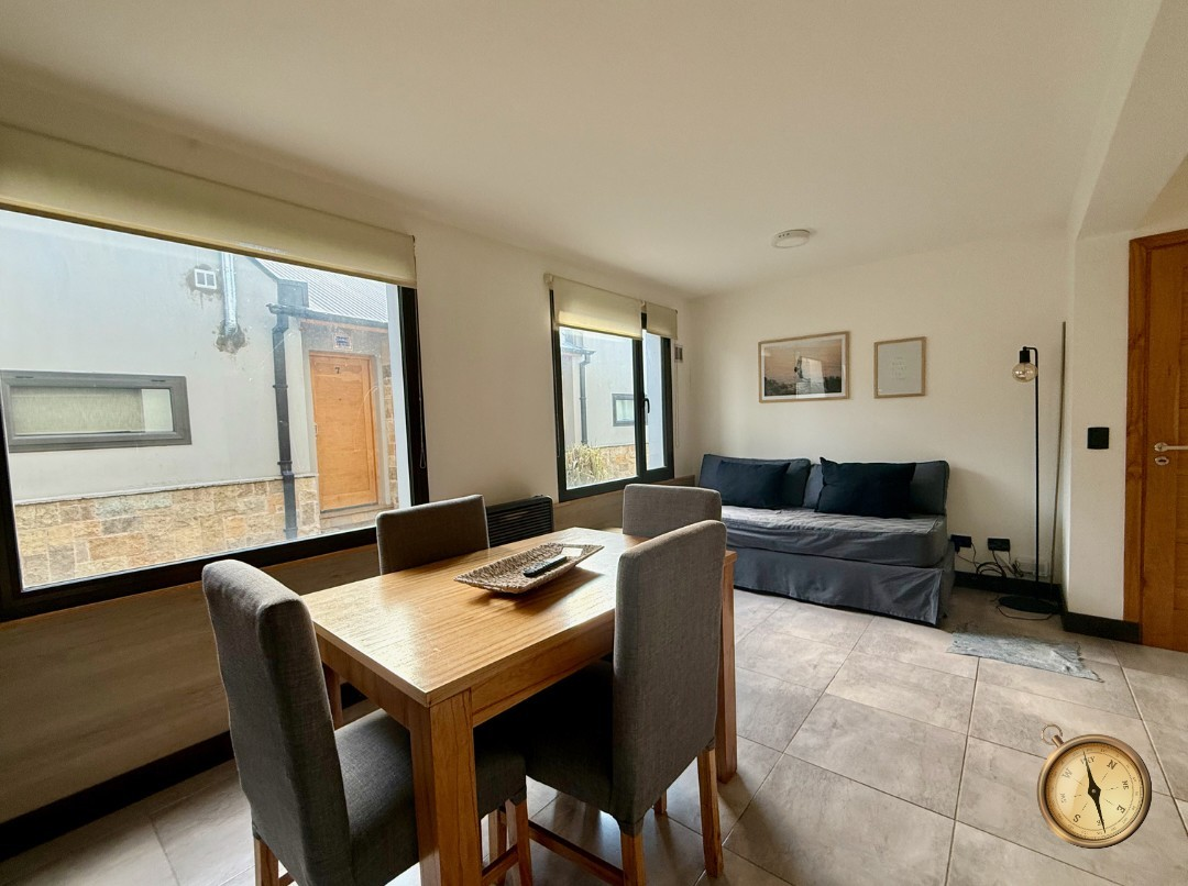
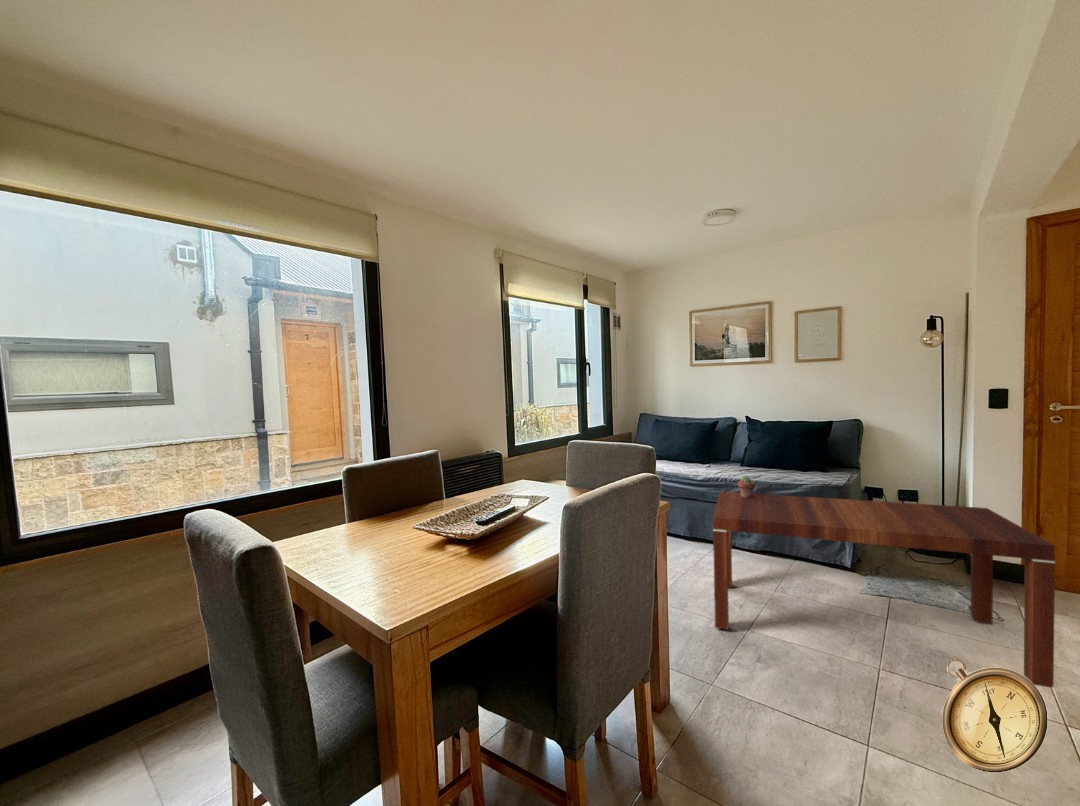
+ potted succulent [737,475,756,498]
+ coffee table [712,491,1056,689]
